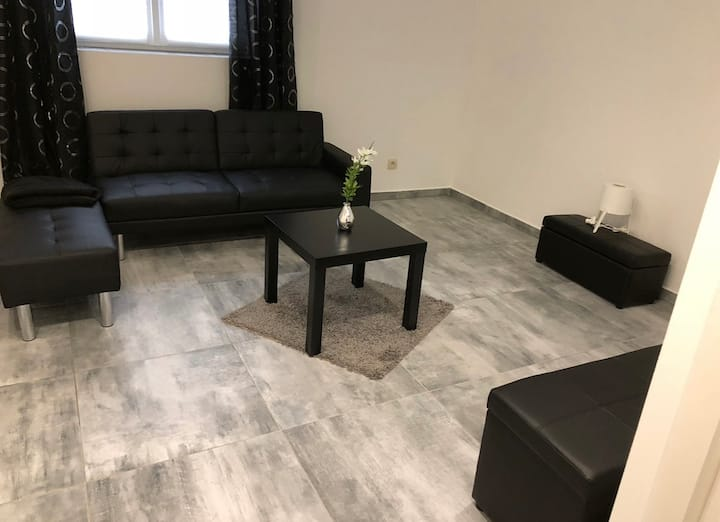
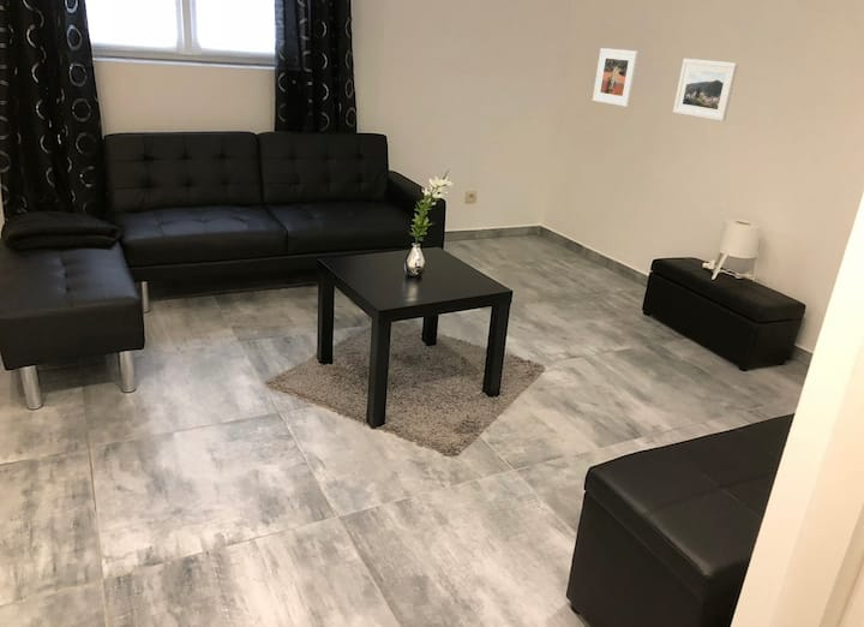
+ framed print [592,47,640,108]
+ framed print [672,58,739,123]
